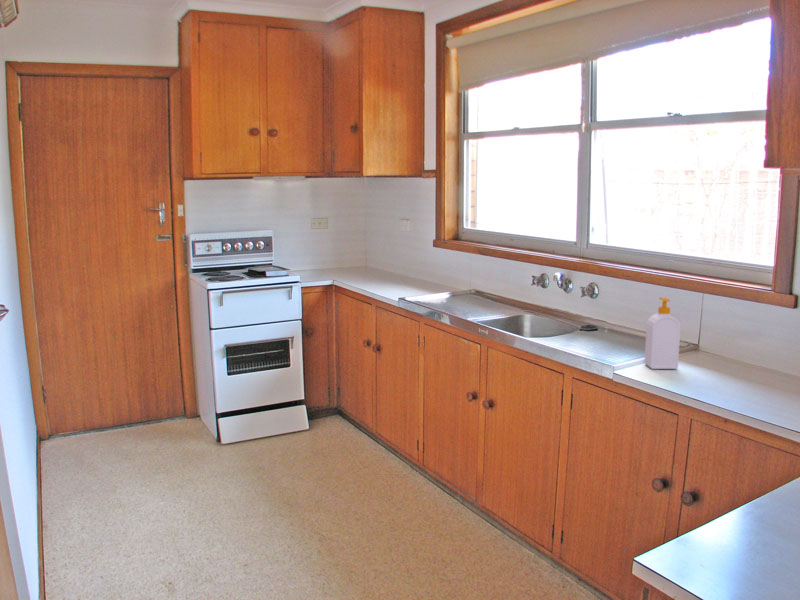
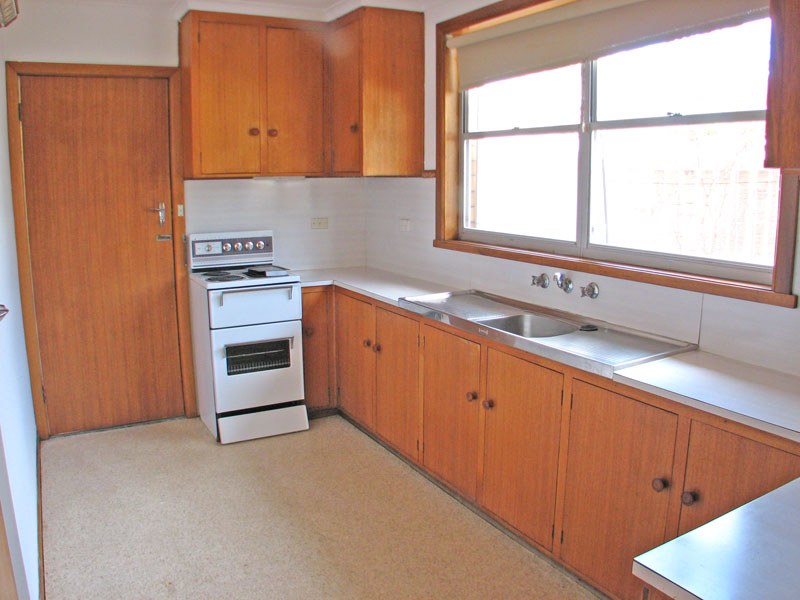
- soap bottle [643,296,681,370]
